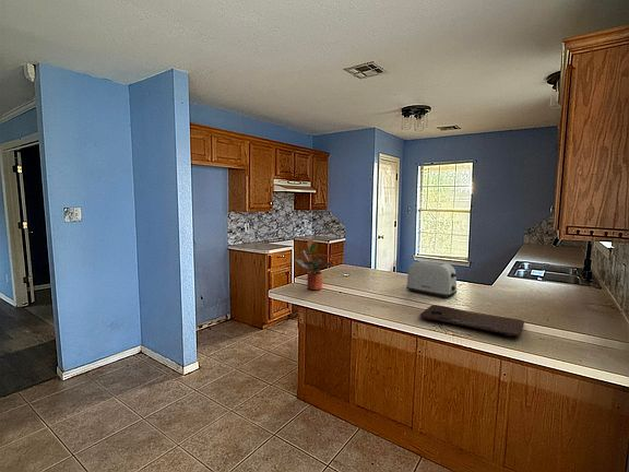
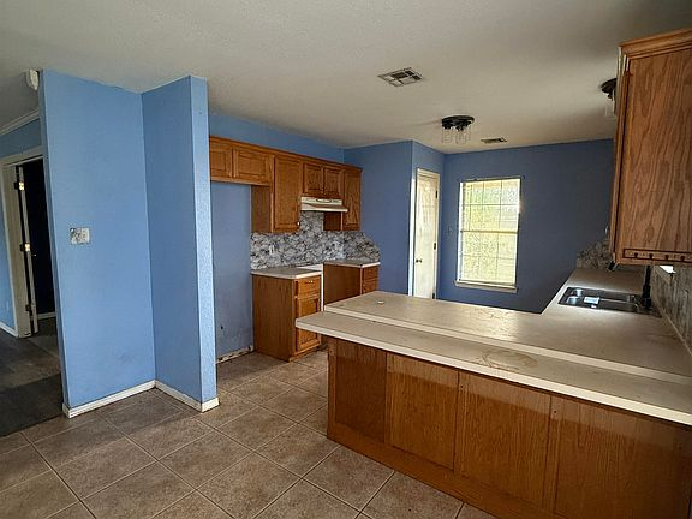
- toaster [405,260,458,298]
- cutting board [419,304,525,338]
- potted plant [293,238,335,291]
